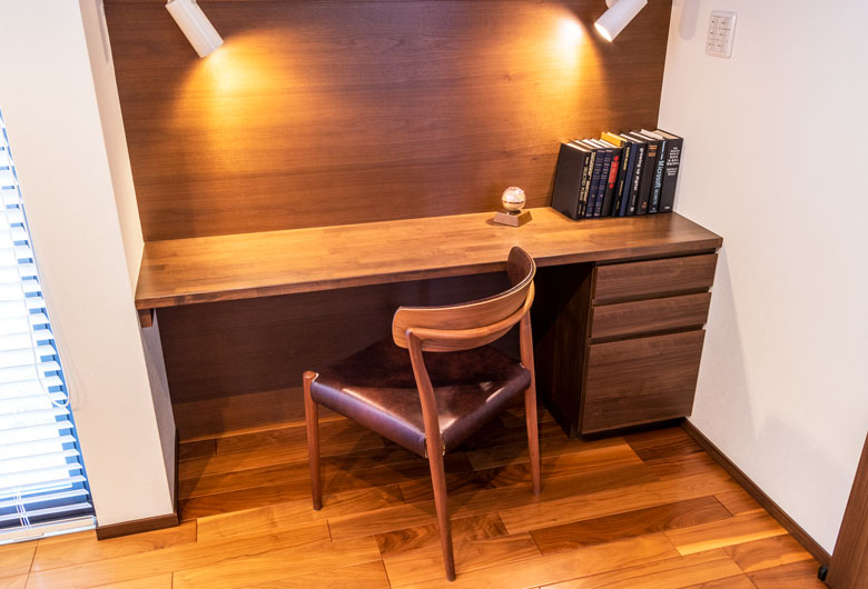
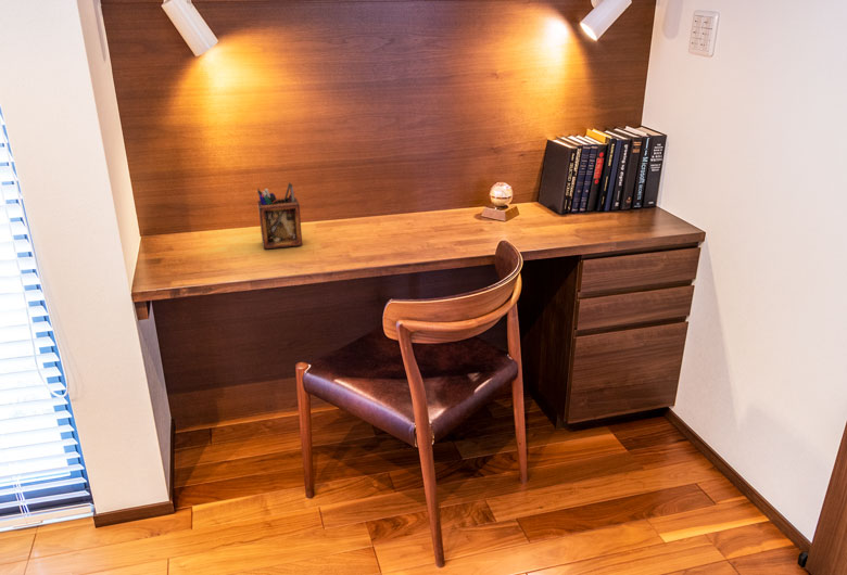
+ desk organizer [256,182,303,250]
